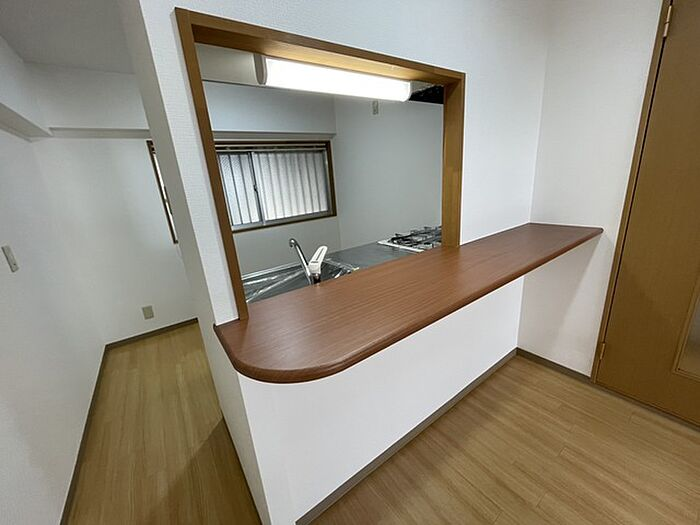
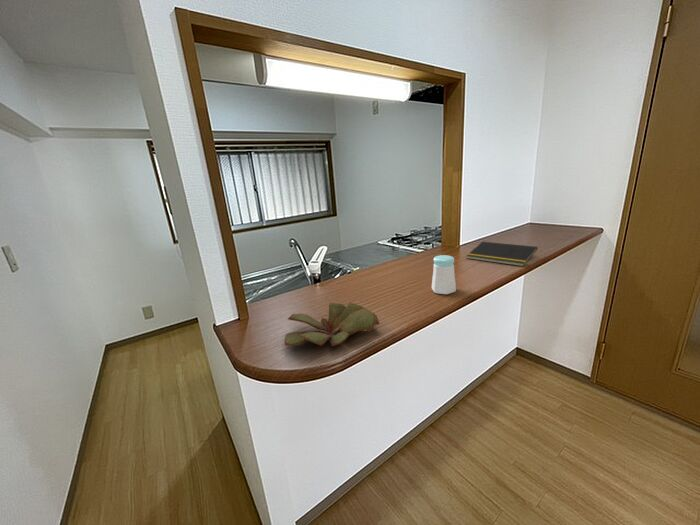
+ salt shaker [431,254,457,295]
+ notepad [465,241,538,267]
+ succulent plant [283,302,380,348]
